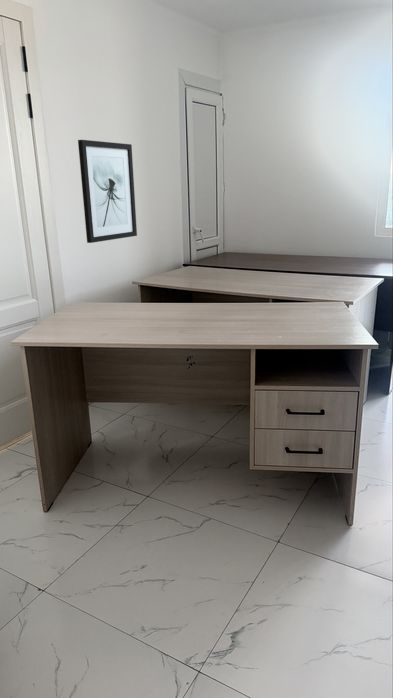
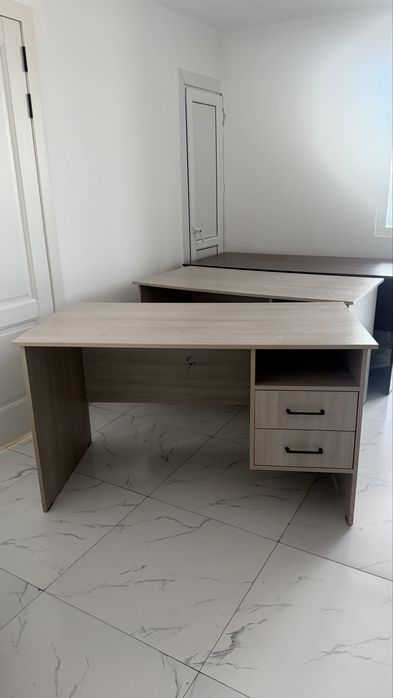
- wall art [77,139,138,244]
